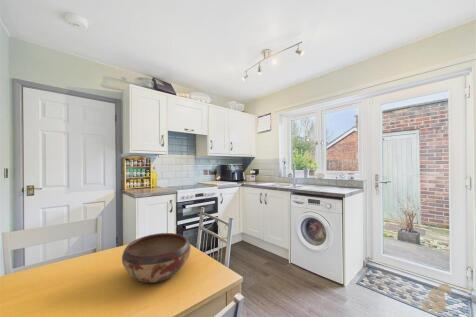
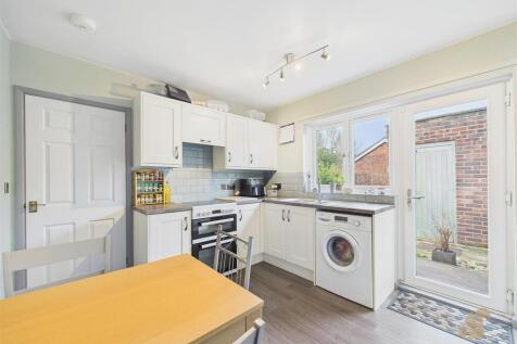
- decorative bowl [121,232,192,284]
